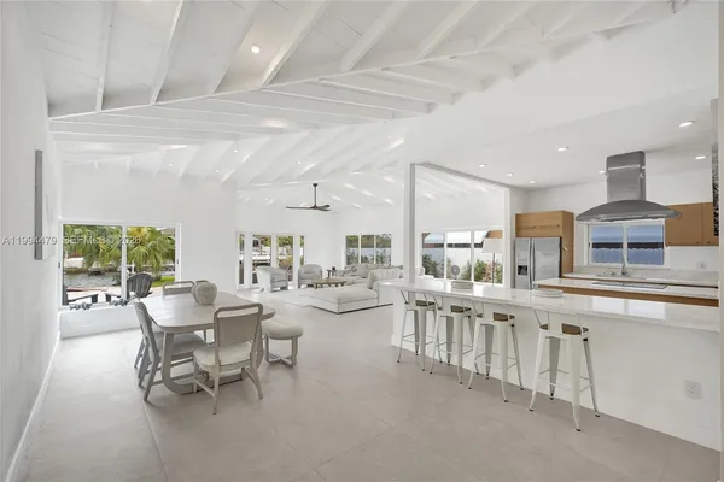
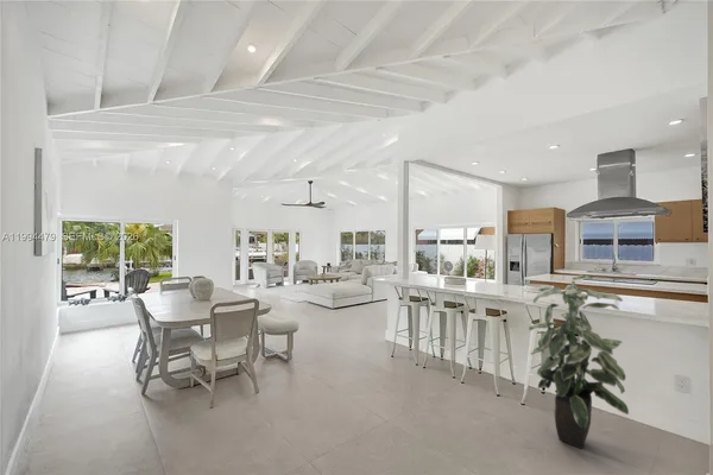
+ indoor plant [528,274,630,450]
